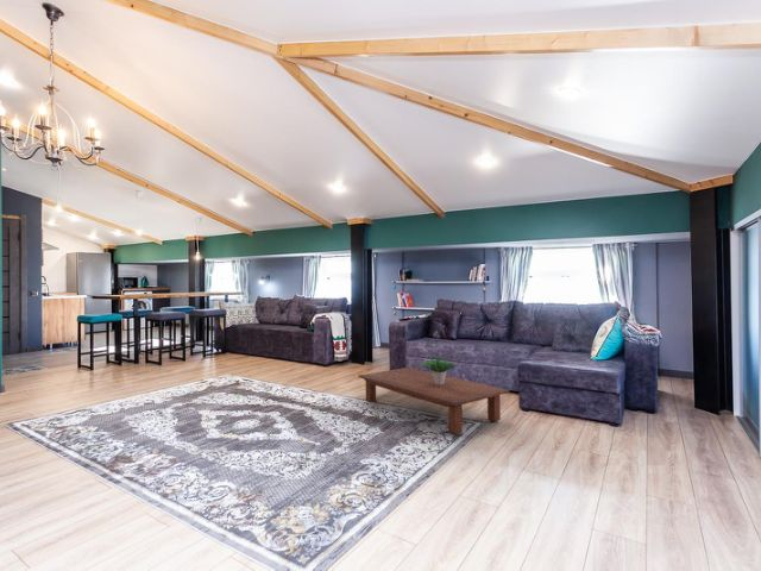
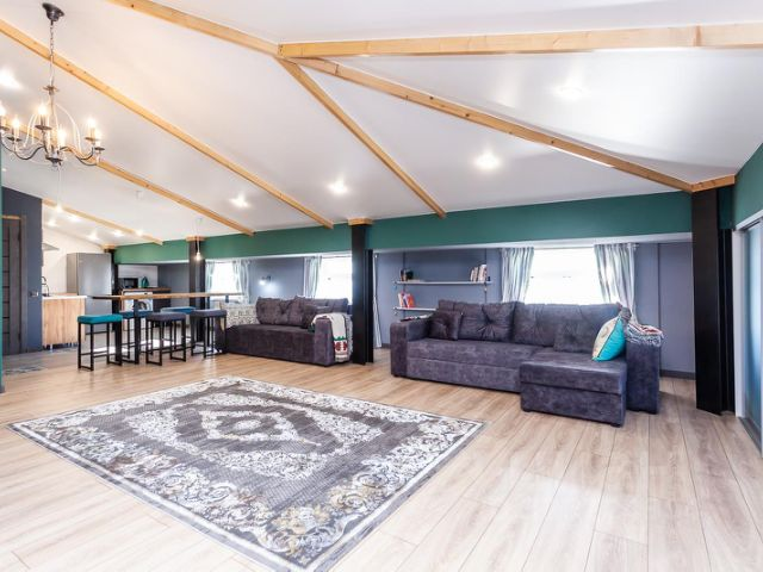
- coffee table [357,366,510,435]
- potted plant [419,331,460,384]
